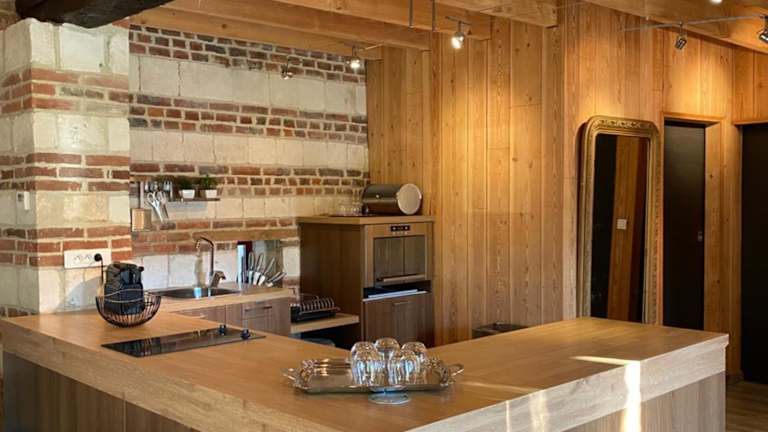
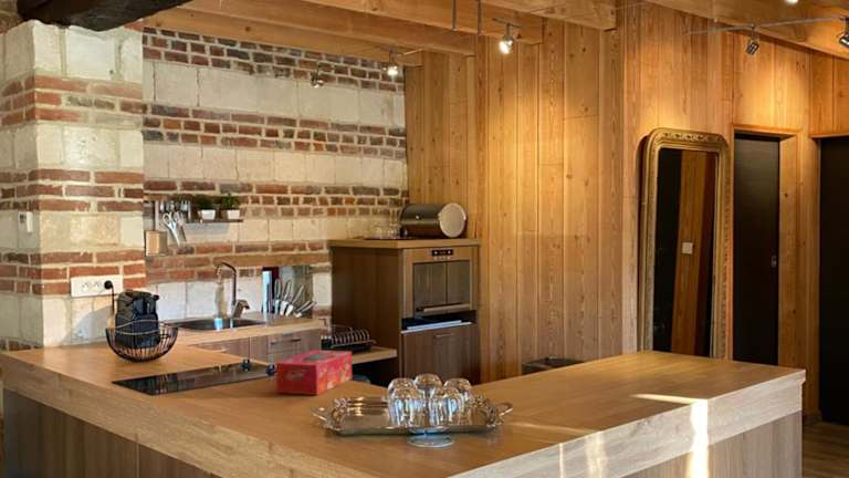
+ tissue box [275,349,353,396]
